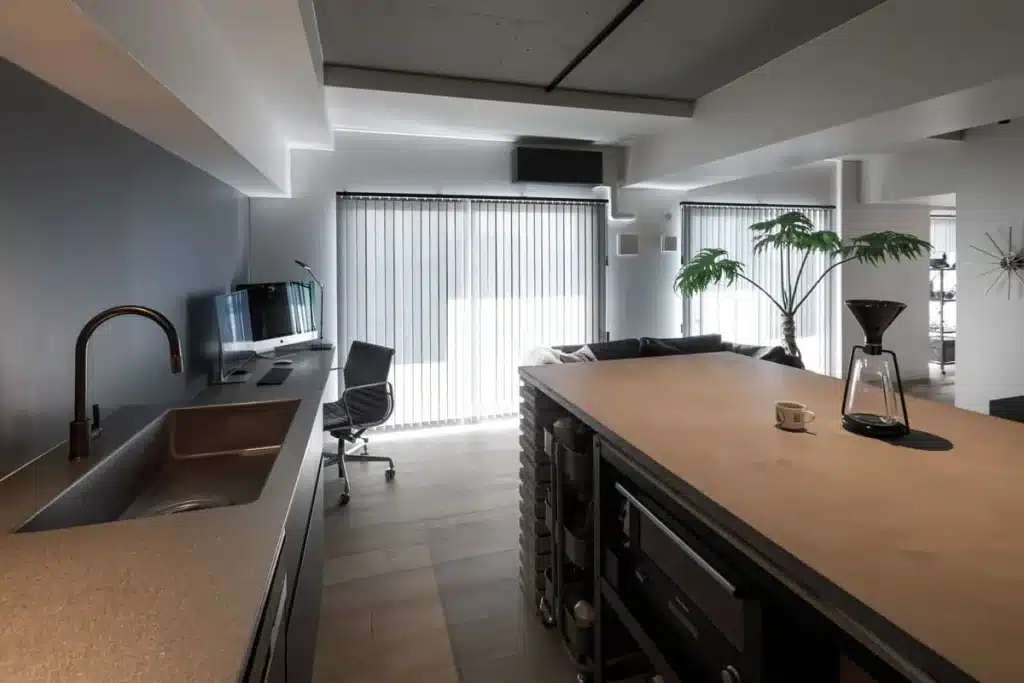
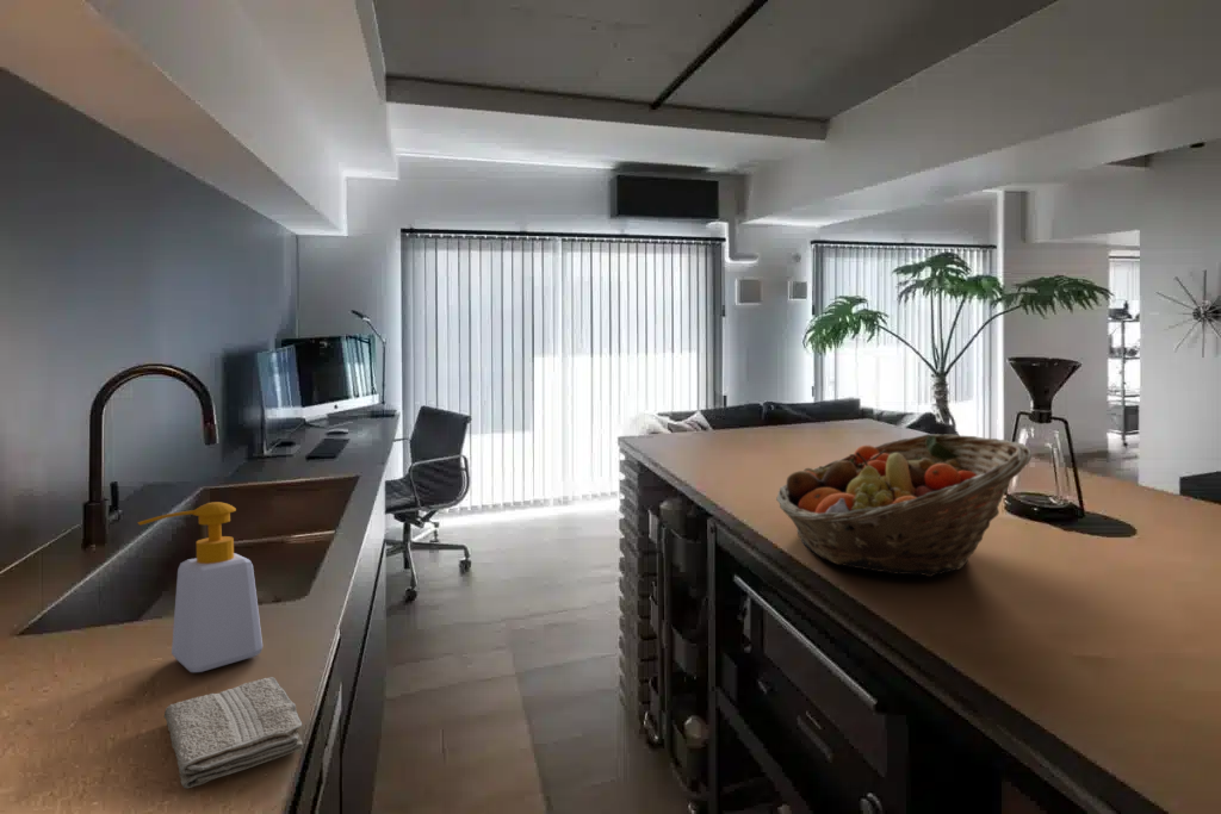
+ soap bottle [136,501,264,673]
+ fruit basket [775,433,1033,578]
+ washcloth [163,676,304,789]
